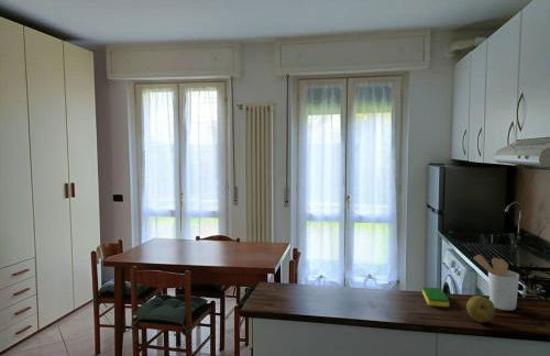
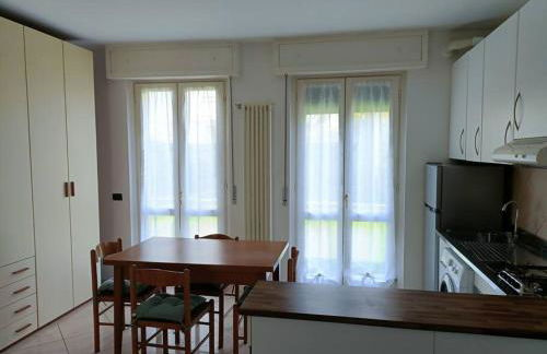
- fruit [465,294,496,323]
- utensil holder [472,254,520,311]
- dish sponge [421,286,450,308]
